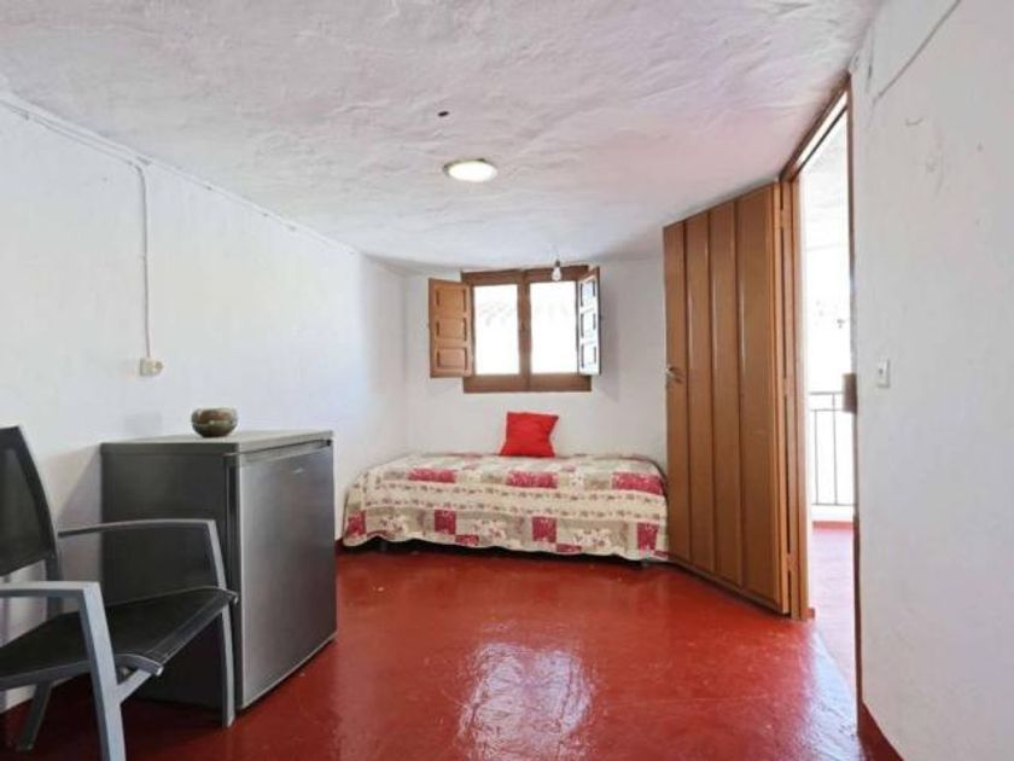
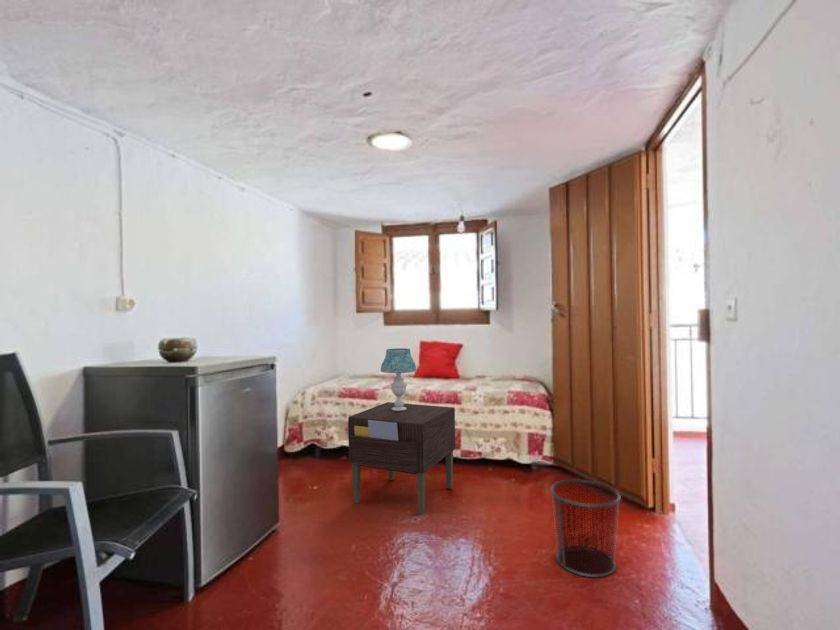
+ table lamp [380,347,417,411]
+ waste bin [549,479,622,578]
+ nightstand [347,401,456,516]
